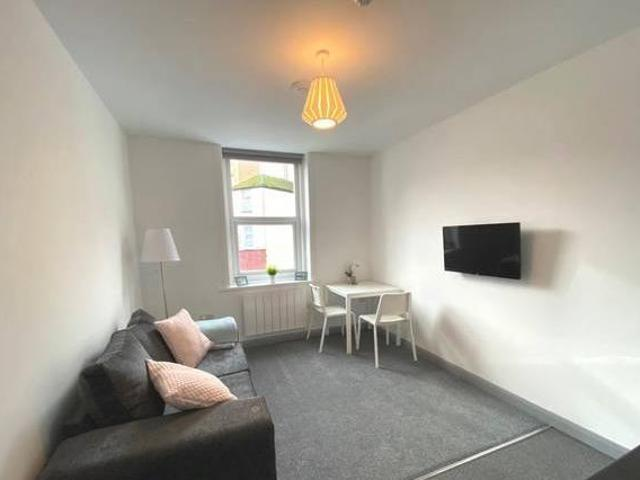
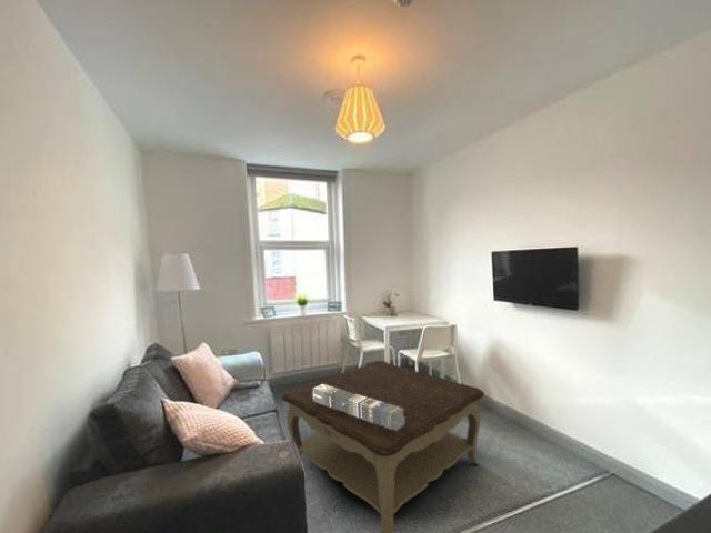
+ coffee table [281,360,485,533]
+ skyscraper [312,384,404,431]
